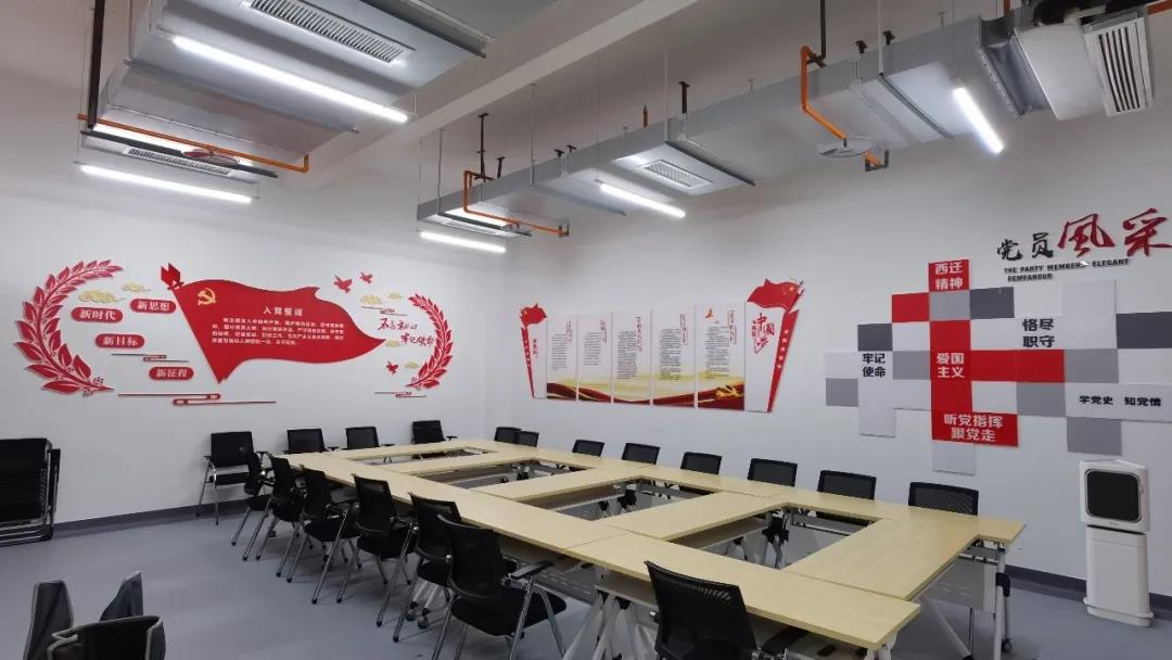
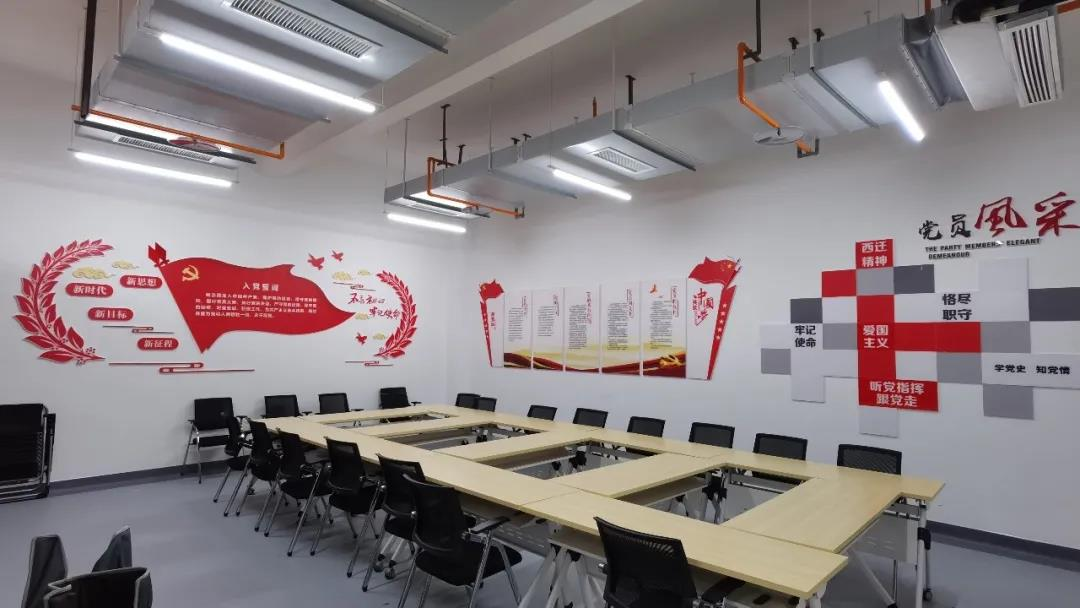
- air purifier [1079,458,1155,627]
